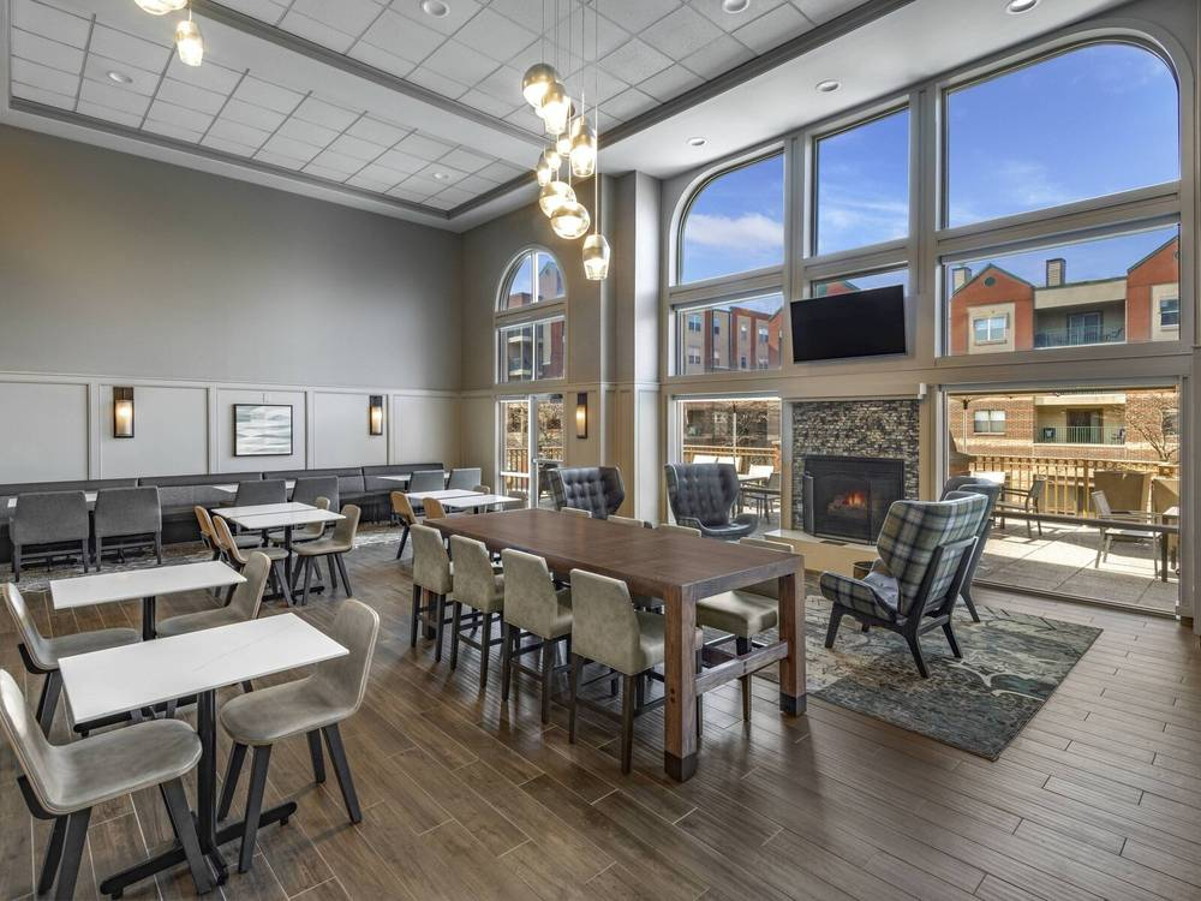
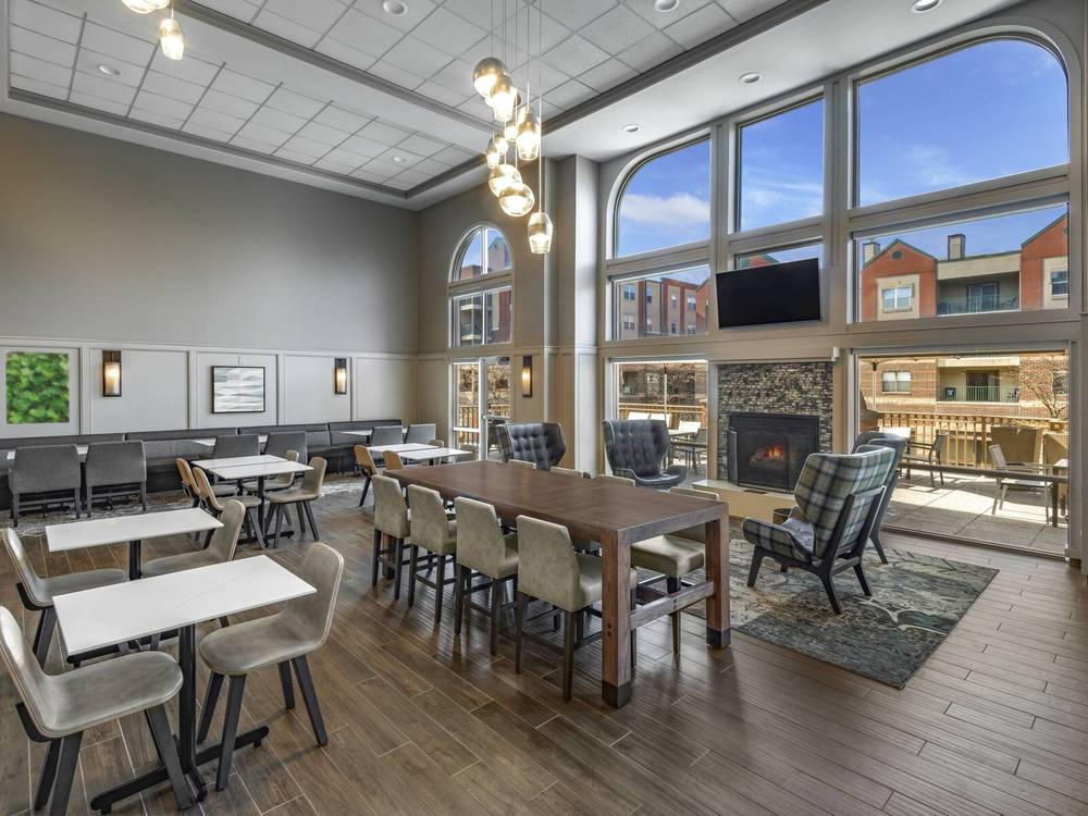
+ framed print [3,349,71,425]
